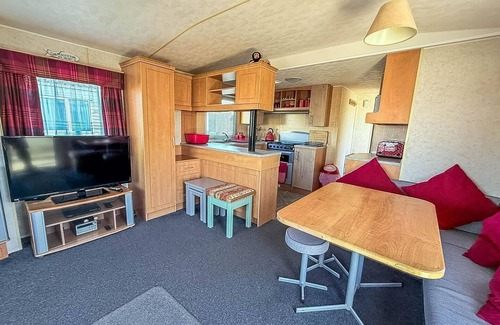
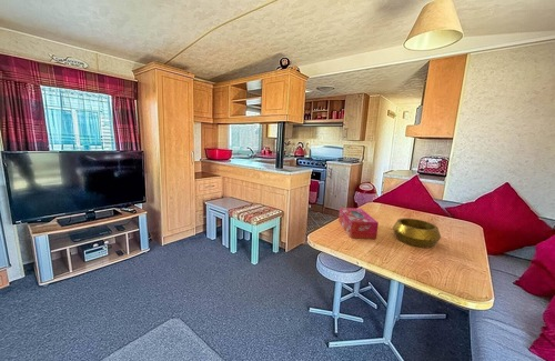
+ decorative bowl [392,218,442,249]
+ tissue box [337,207,380,240]
